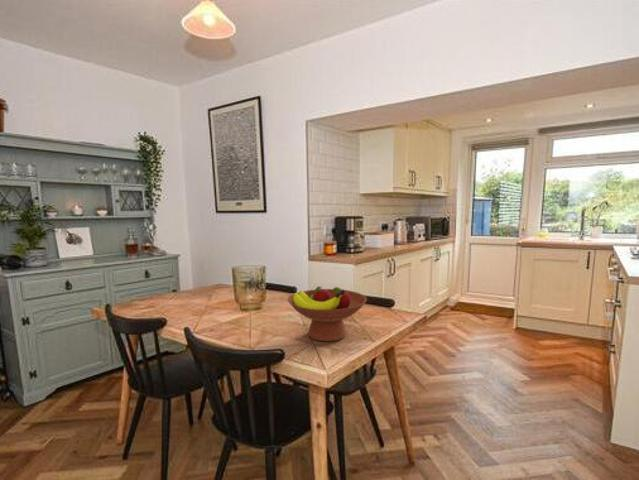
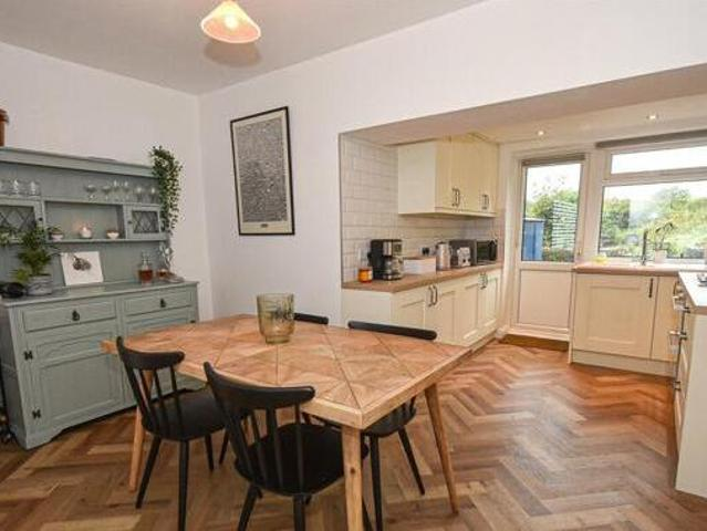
- fruit bowl [287,285,368,343]
